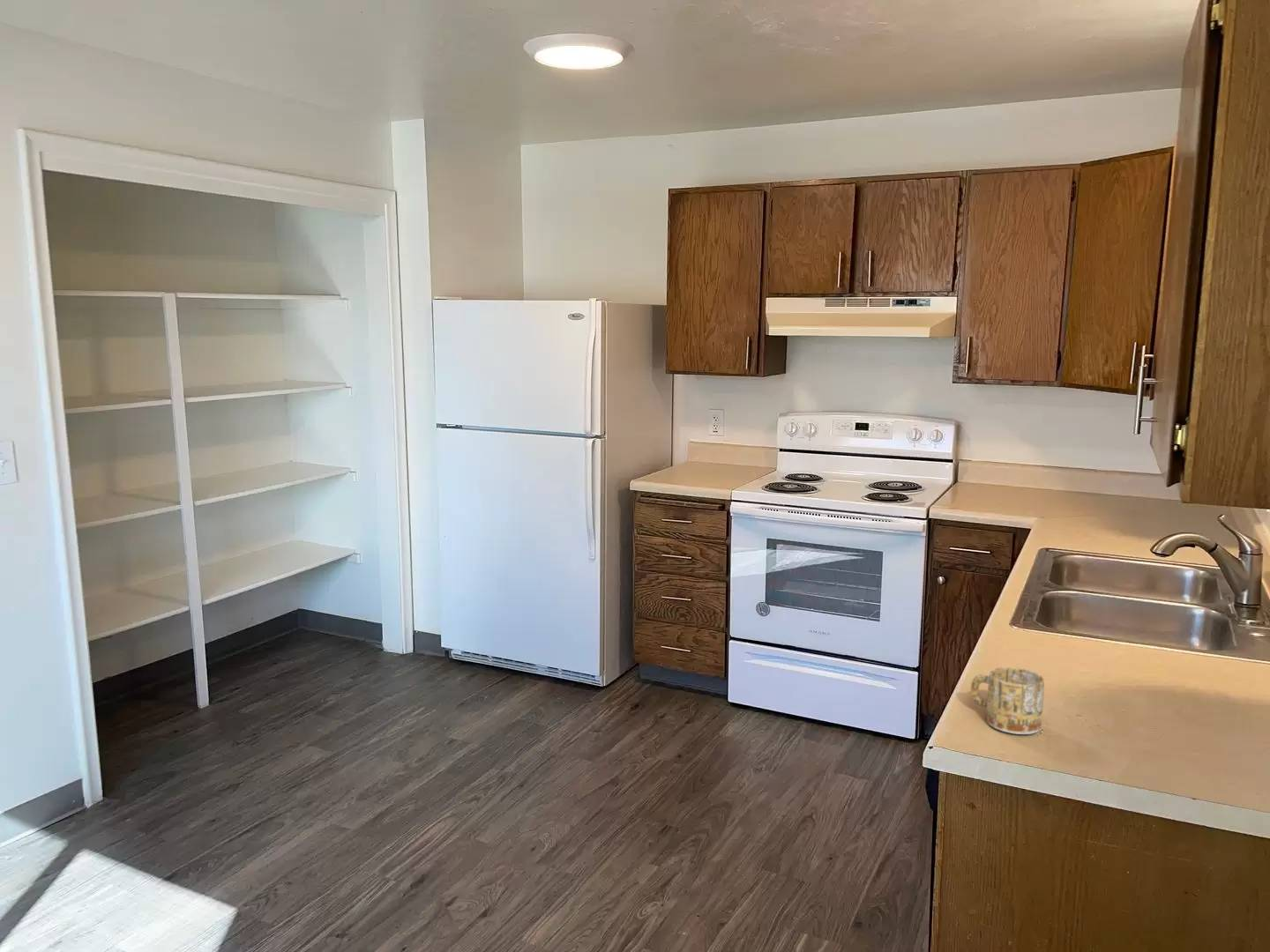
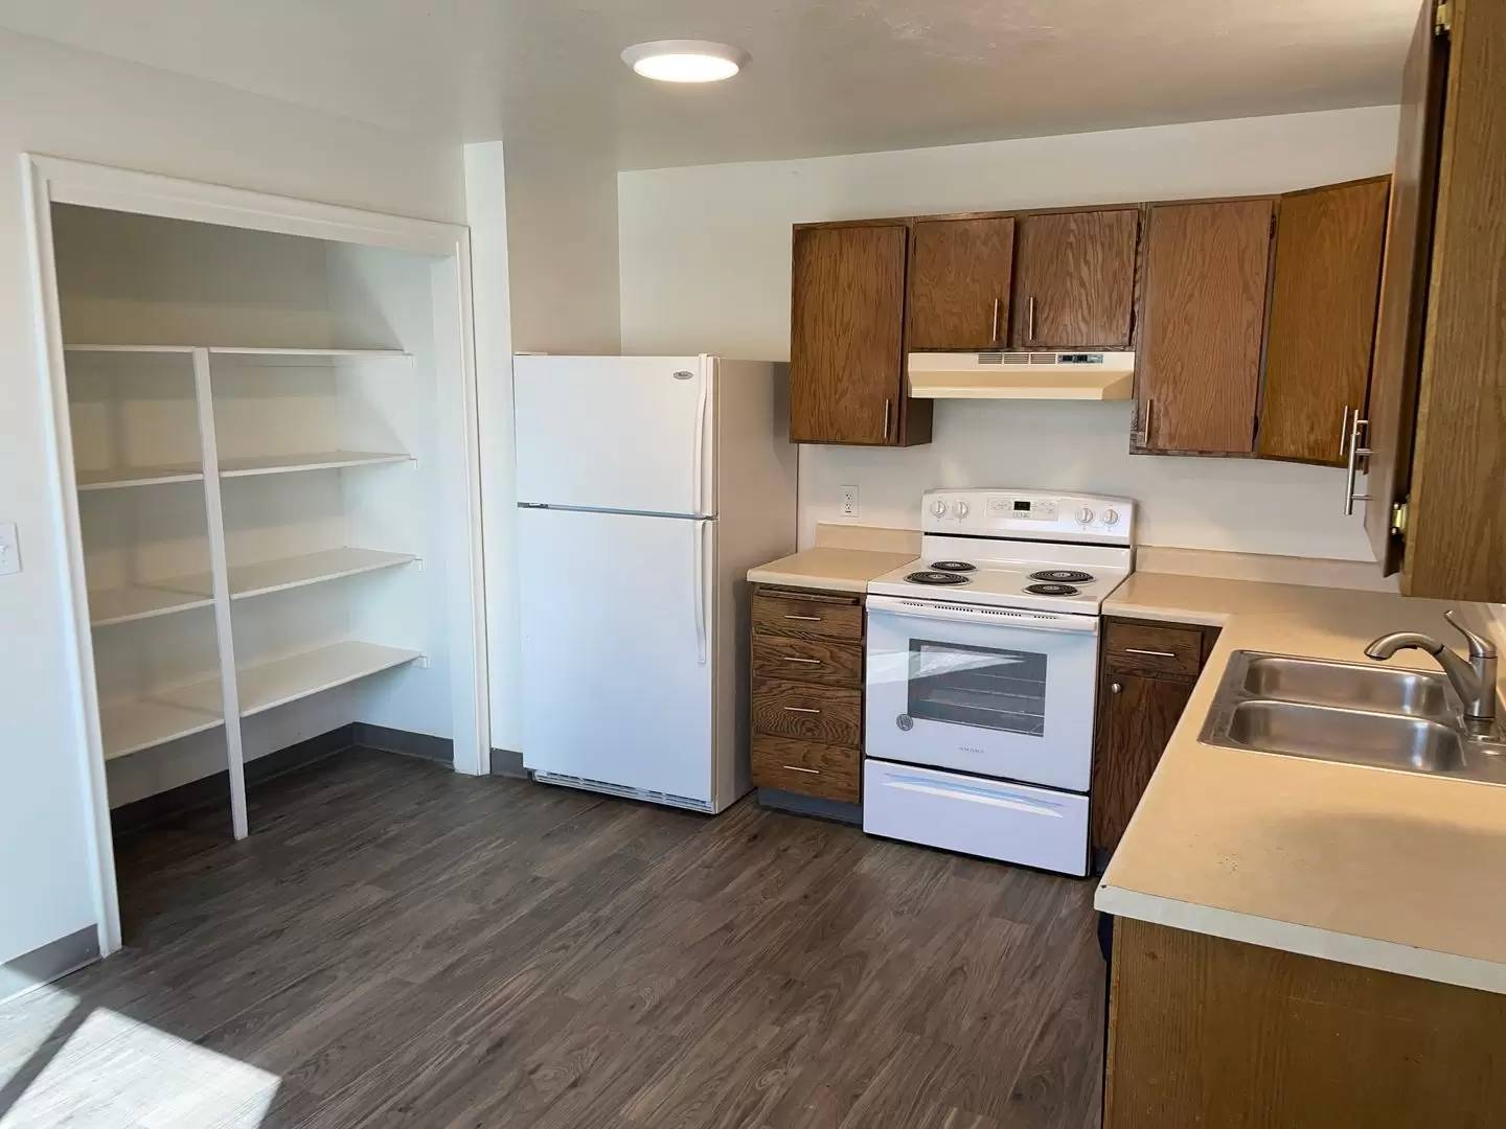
- mug [970,666,1045,735]
